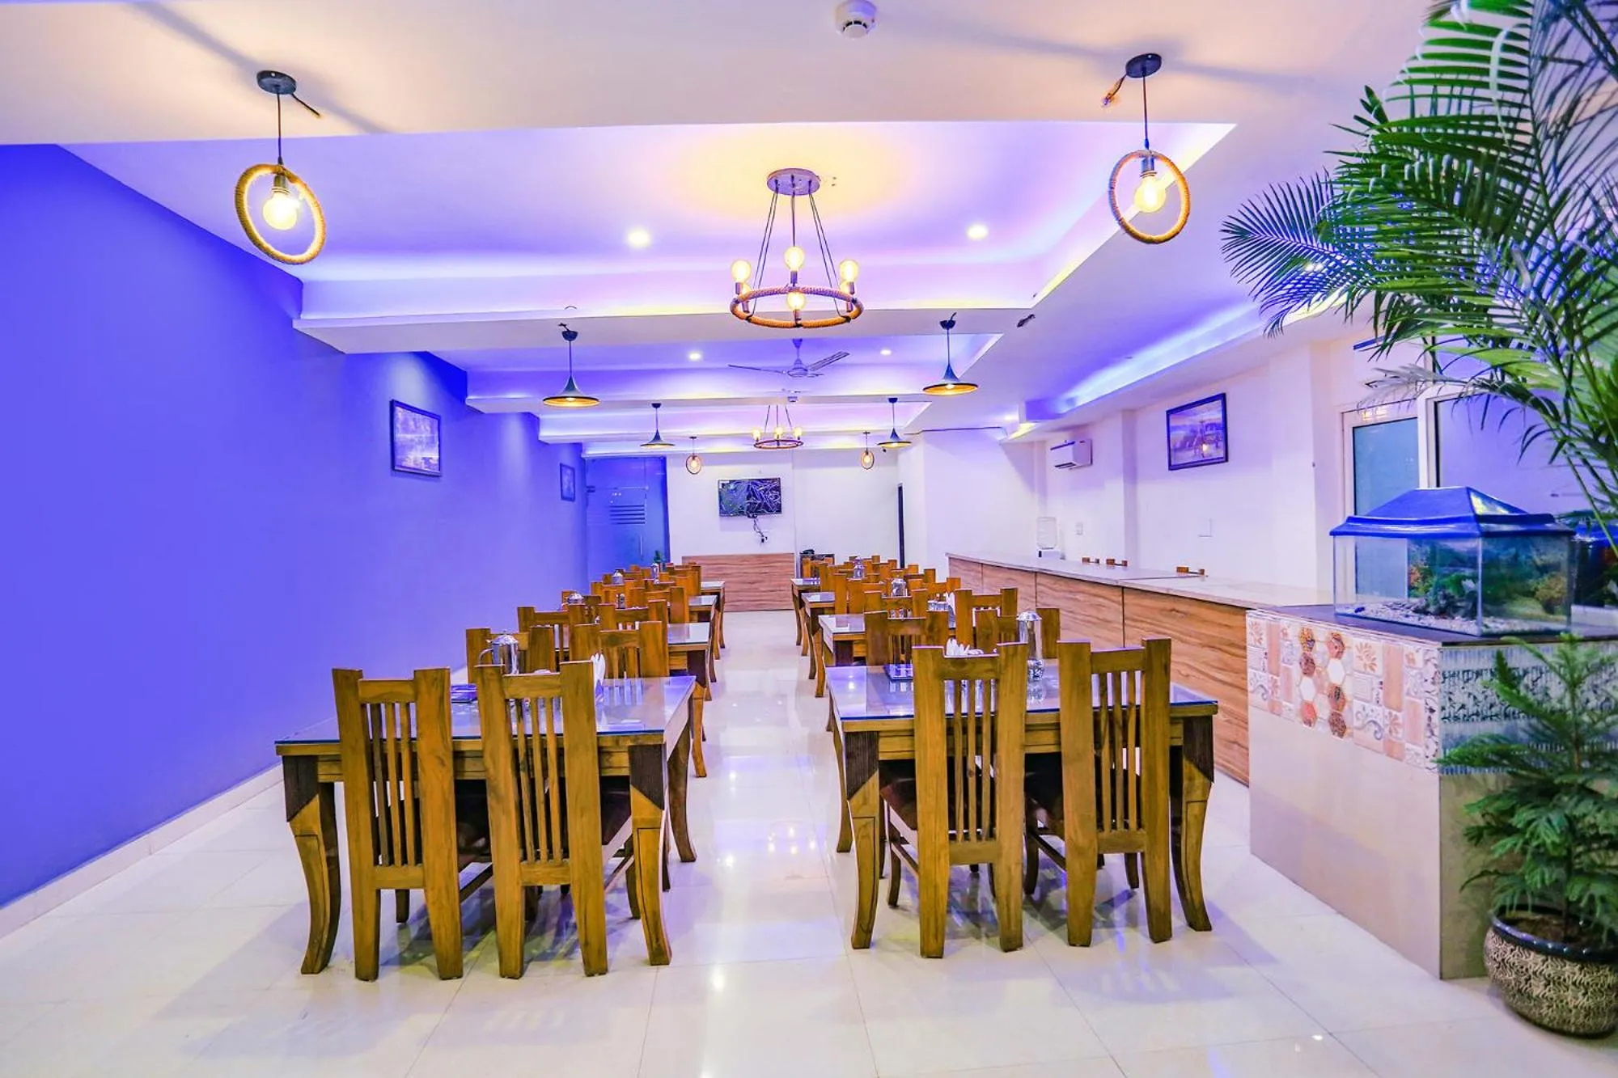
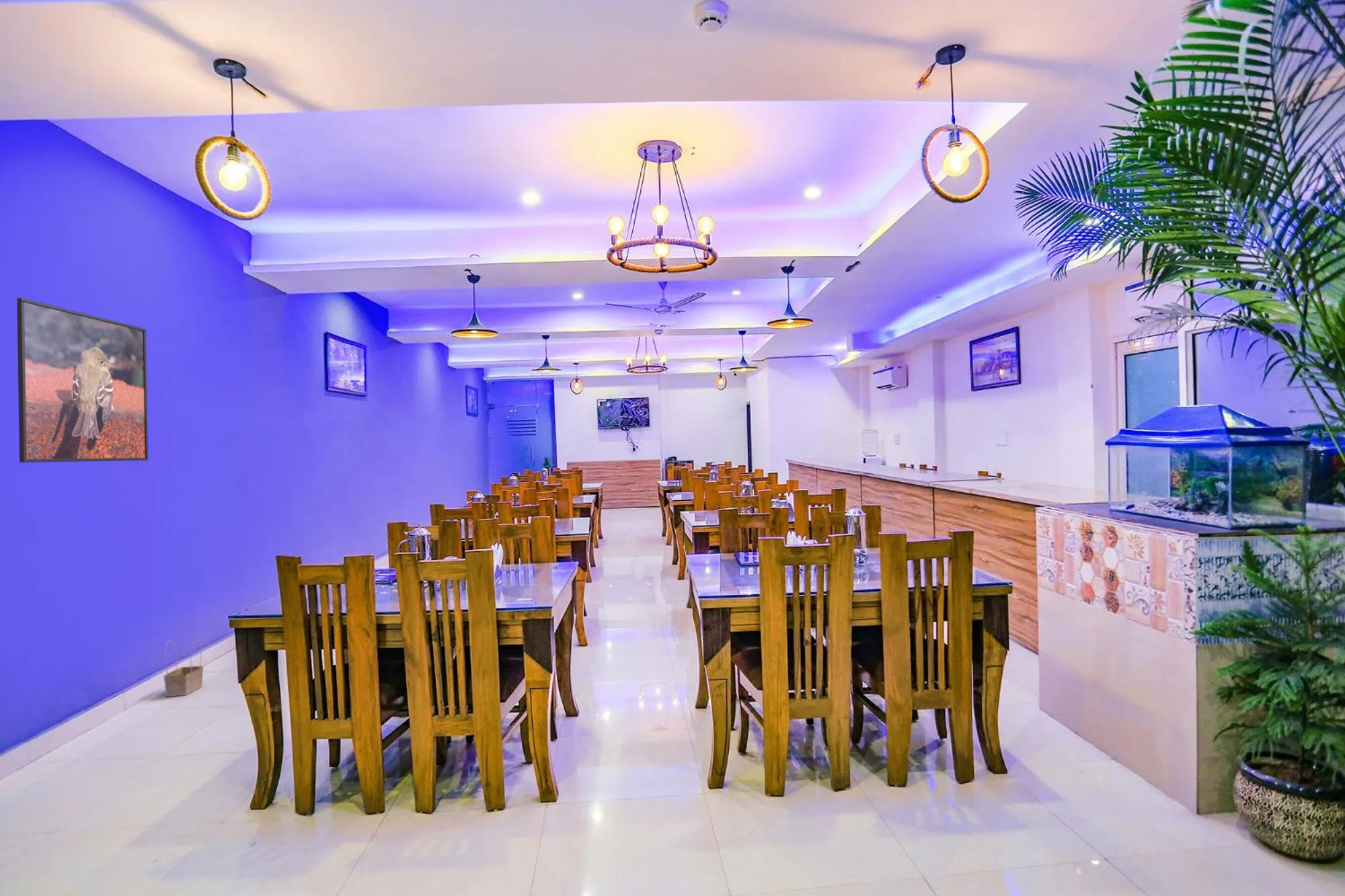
+ basket [163,639,204,697]
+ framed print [16,297,149,463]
